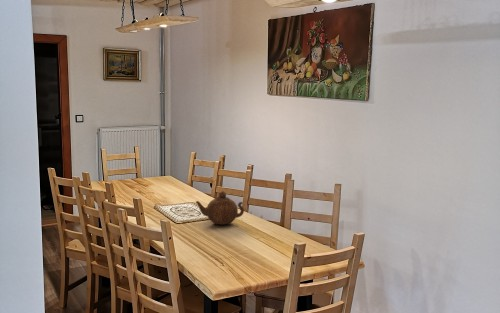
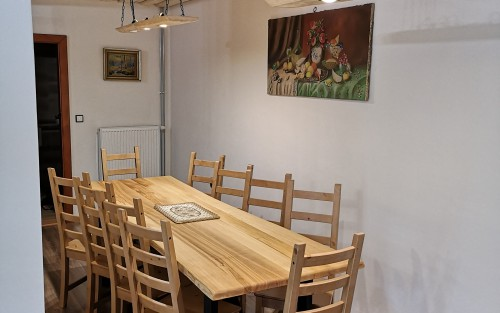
- teapot [194,190,245,226]
